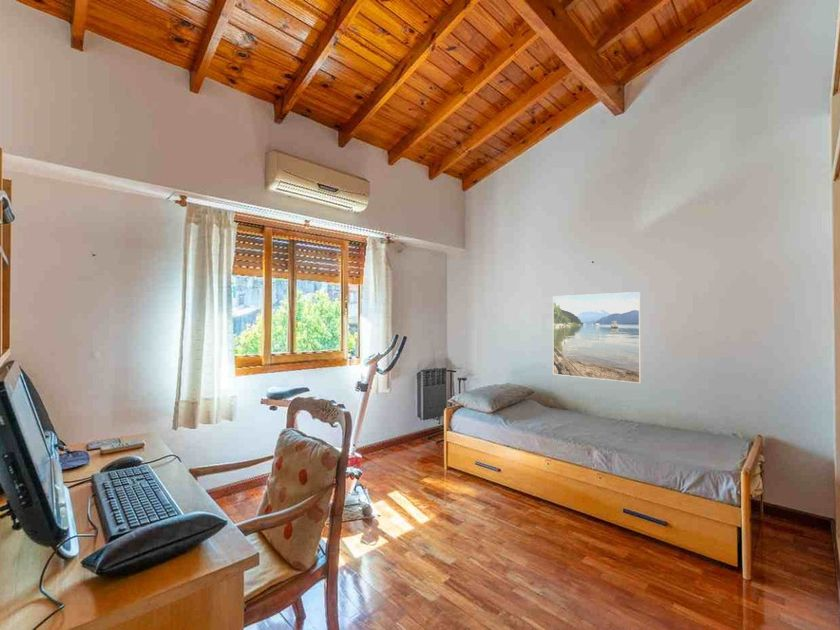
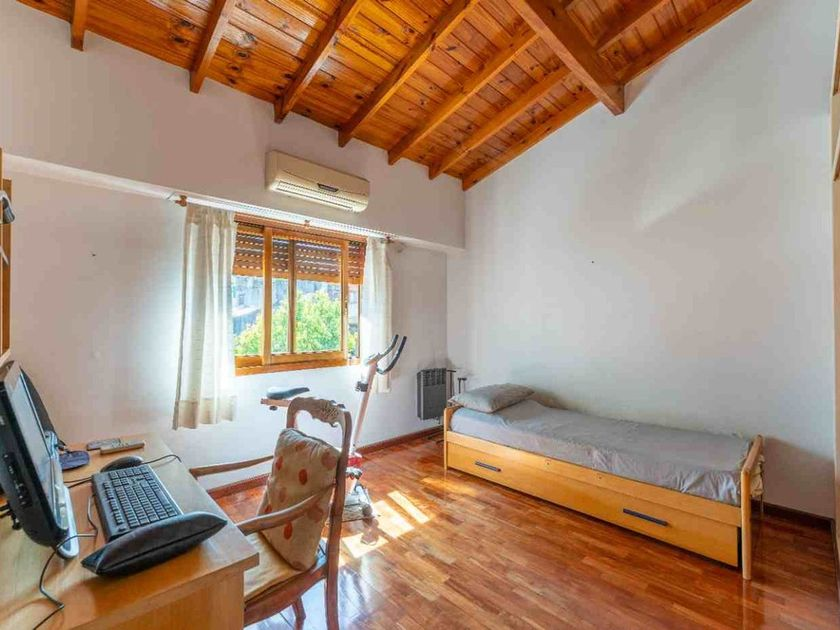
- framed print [552,291,642,384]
